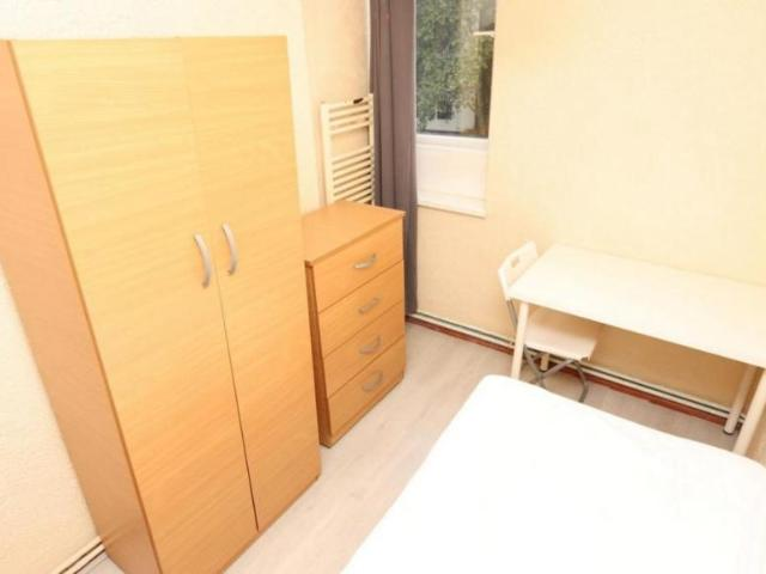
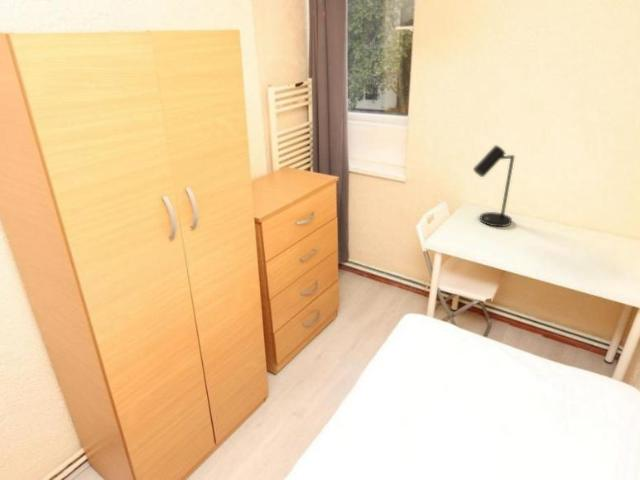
+ desk lamp [472,144,515,228]
